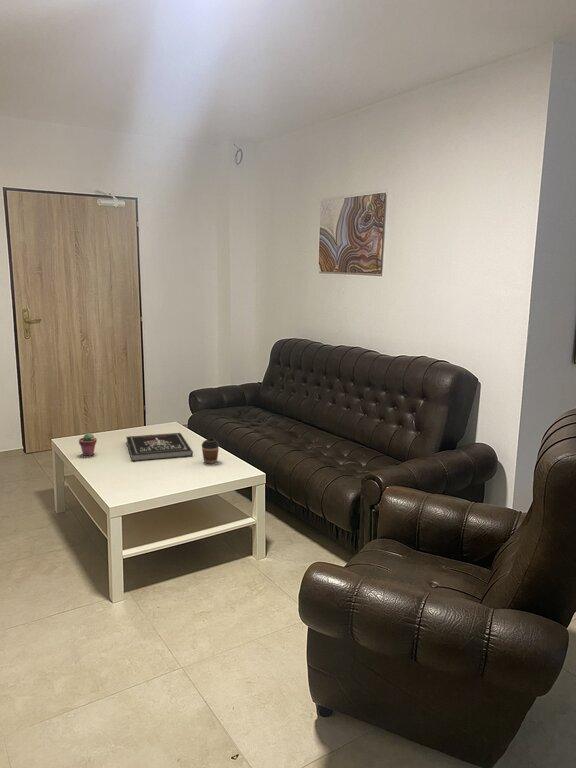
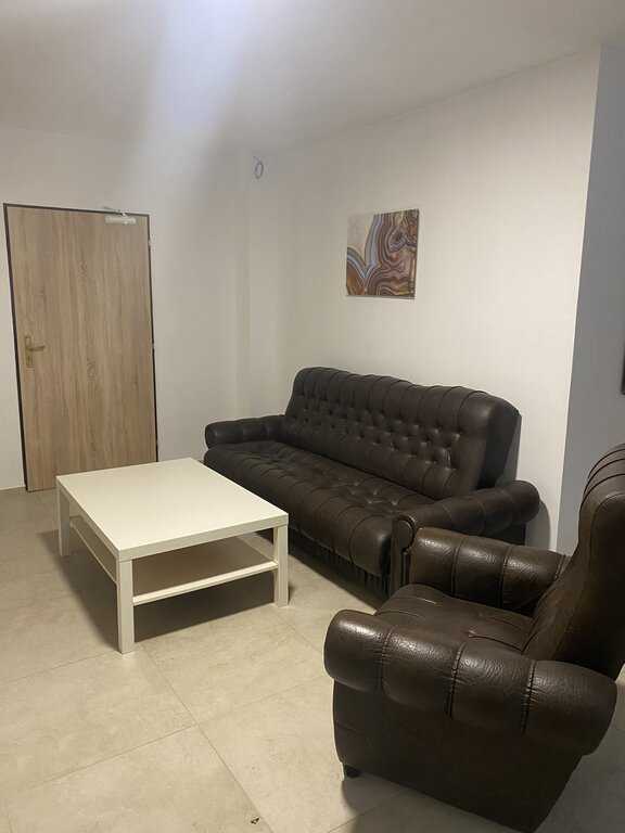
- potted succulent [78,432,98,457]
- coffee cup [201,437,220,464]
- book [125,432,194,462]
